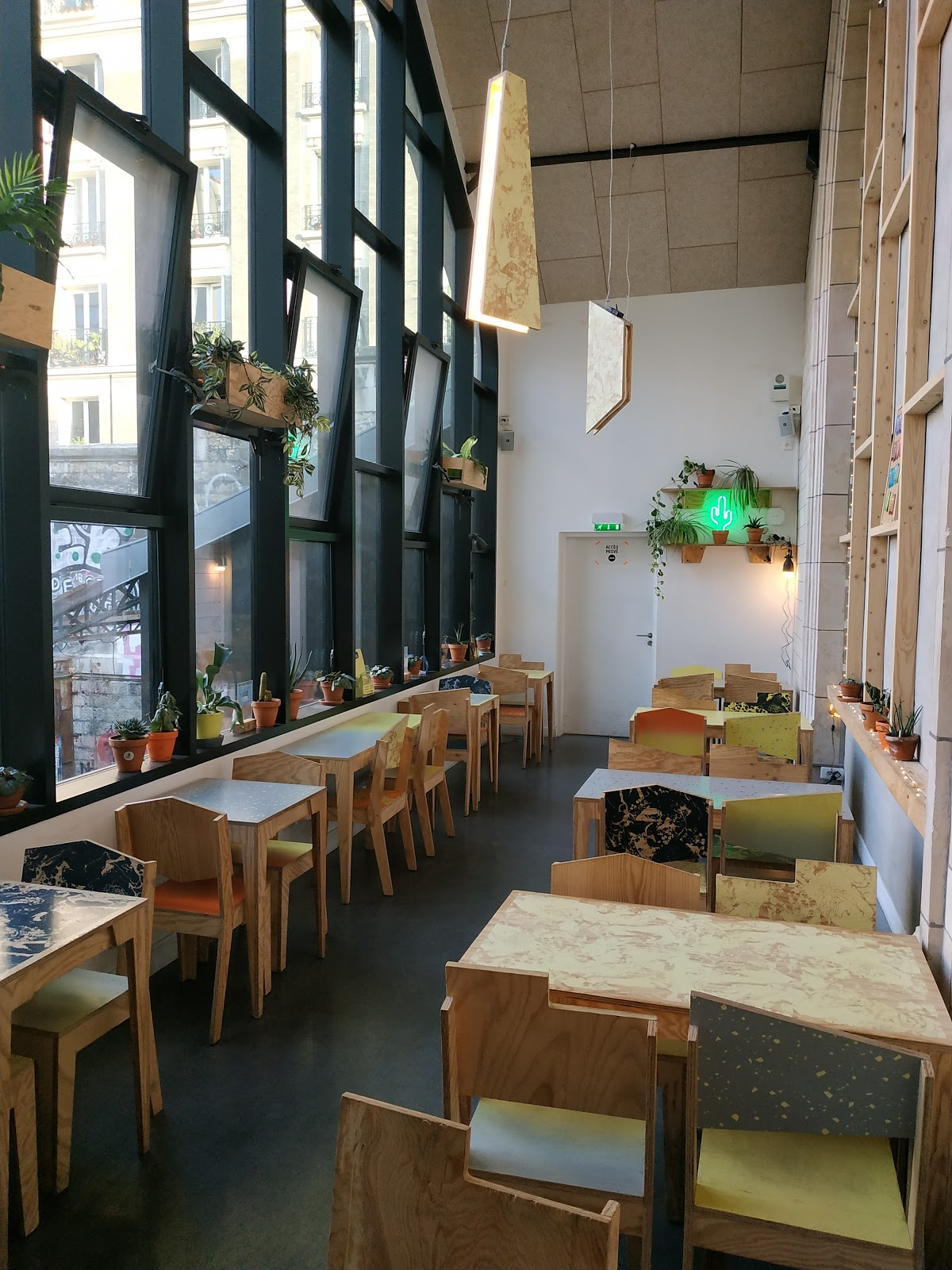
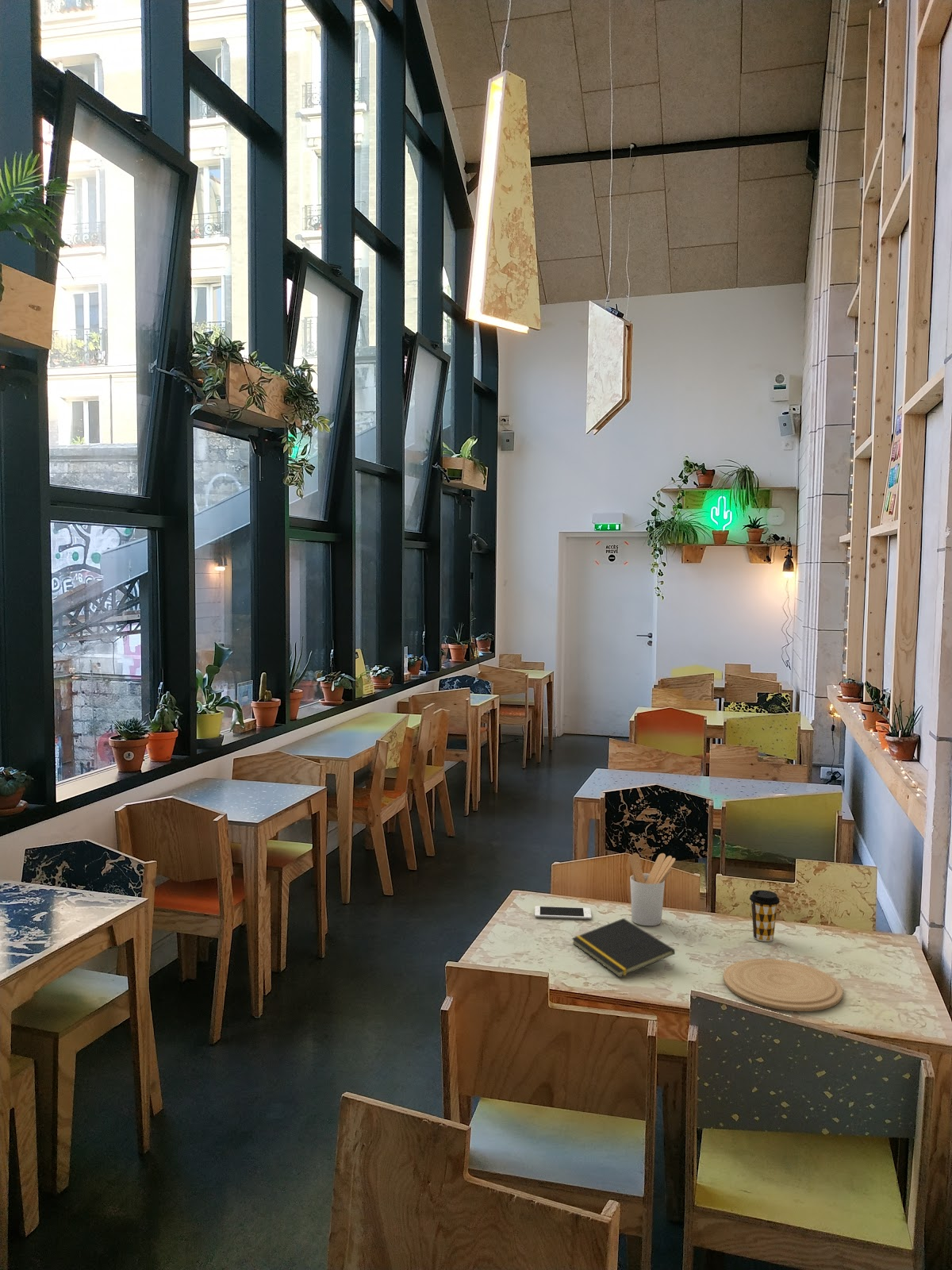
+ utensil holder [628,852,676,926]
+ plate [723,958,843,1012]
+ notepad [571,918,676,978]
+ cell phone [534,905,592,920]
+ coffee cup [749,889,781,942]
